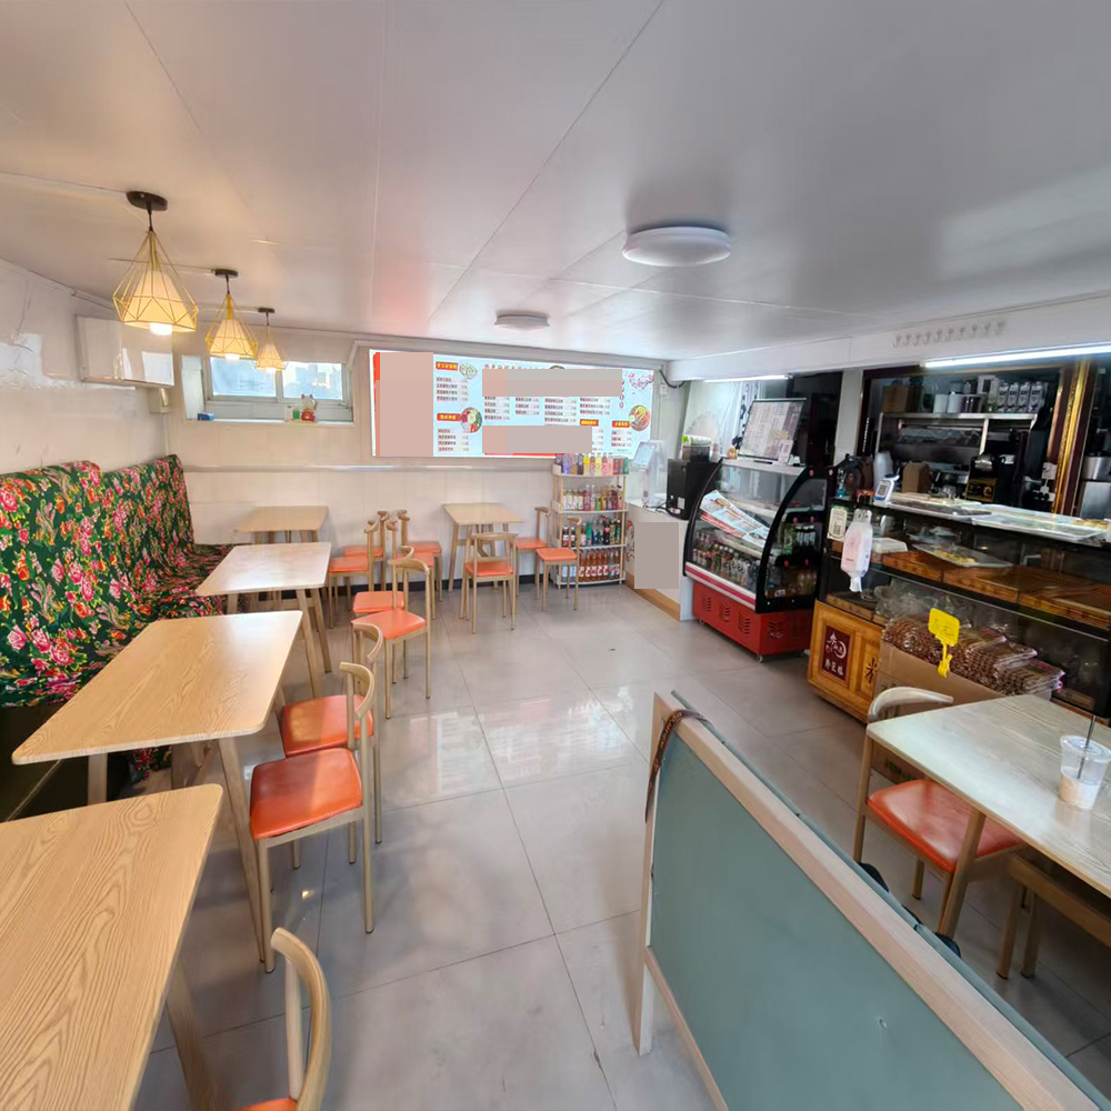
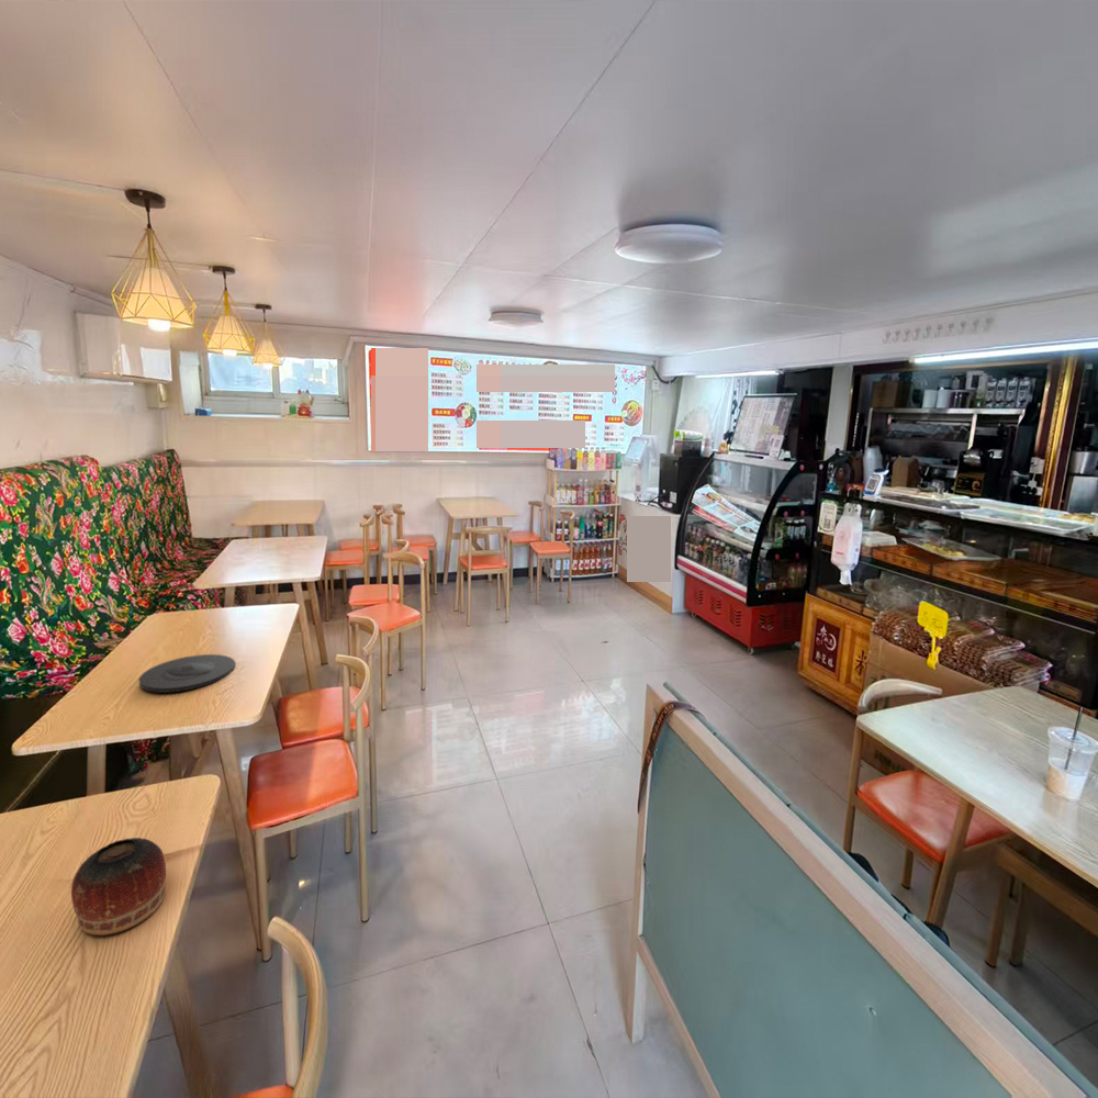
+ plate [138,653,236,694]
+ bowl [70,837,167,937]
